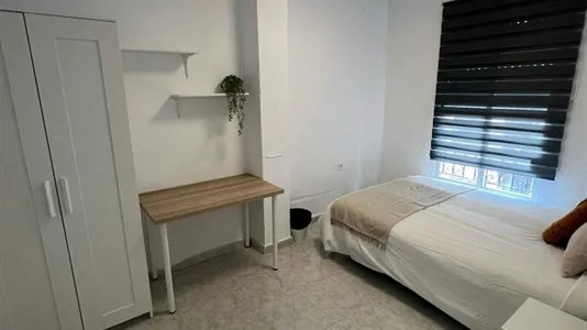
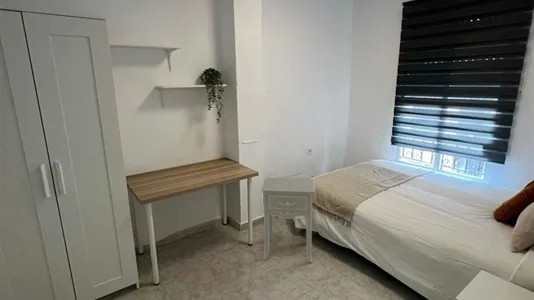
+ nightstand [260,177,316,263]
